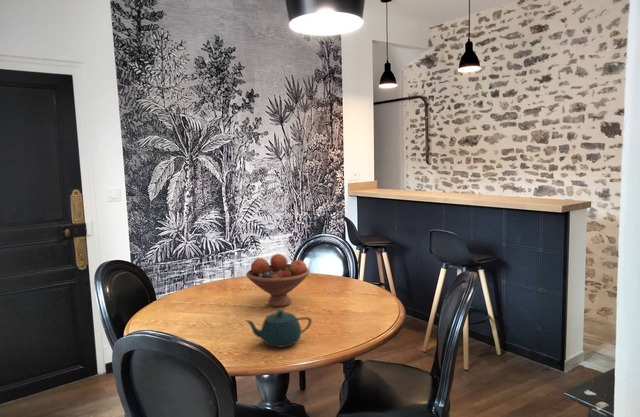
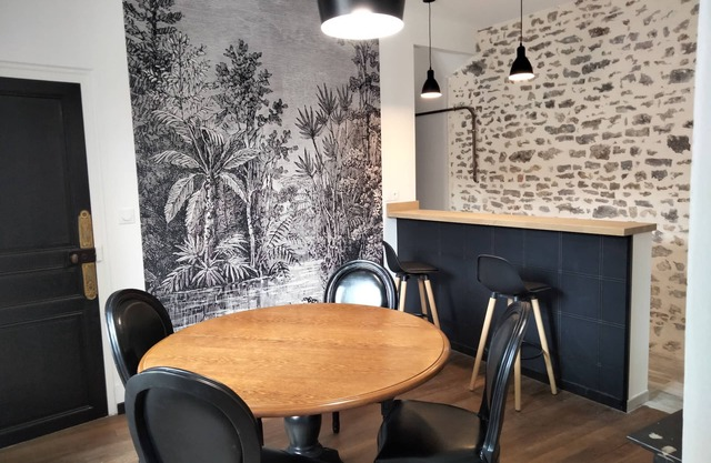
- fruit bowl [245,253,311,308]
- teapot [244,308,313,349]
